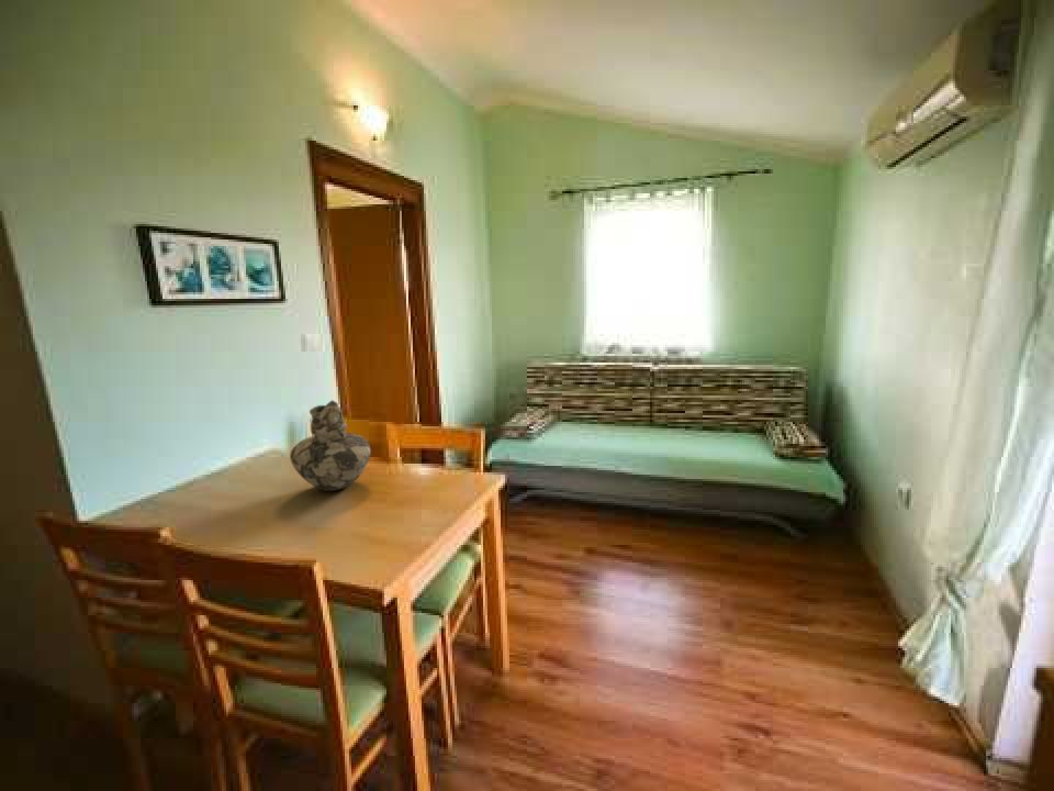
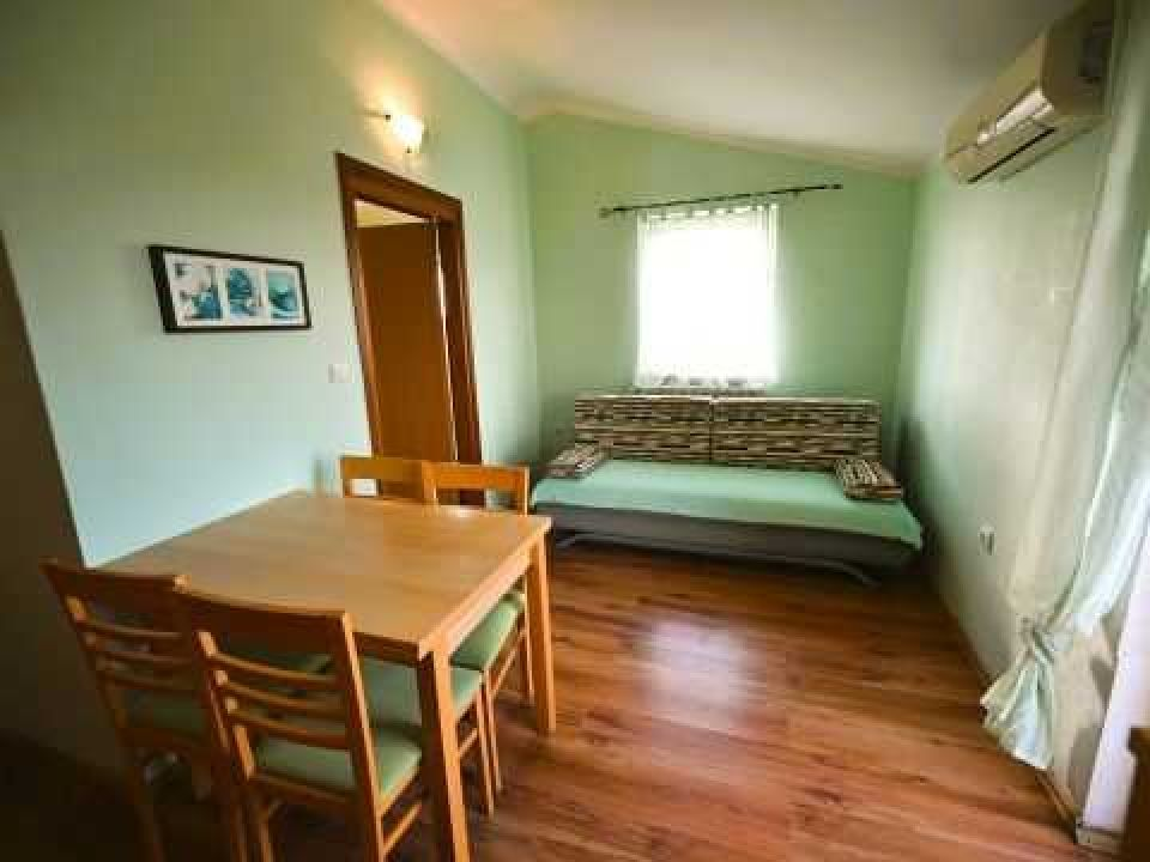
- vase [289,400,371,492]
